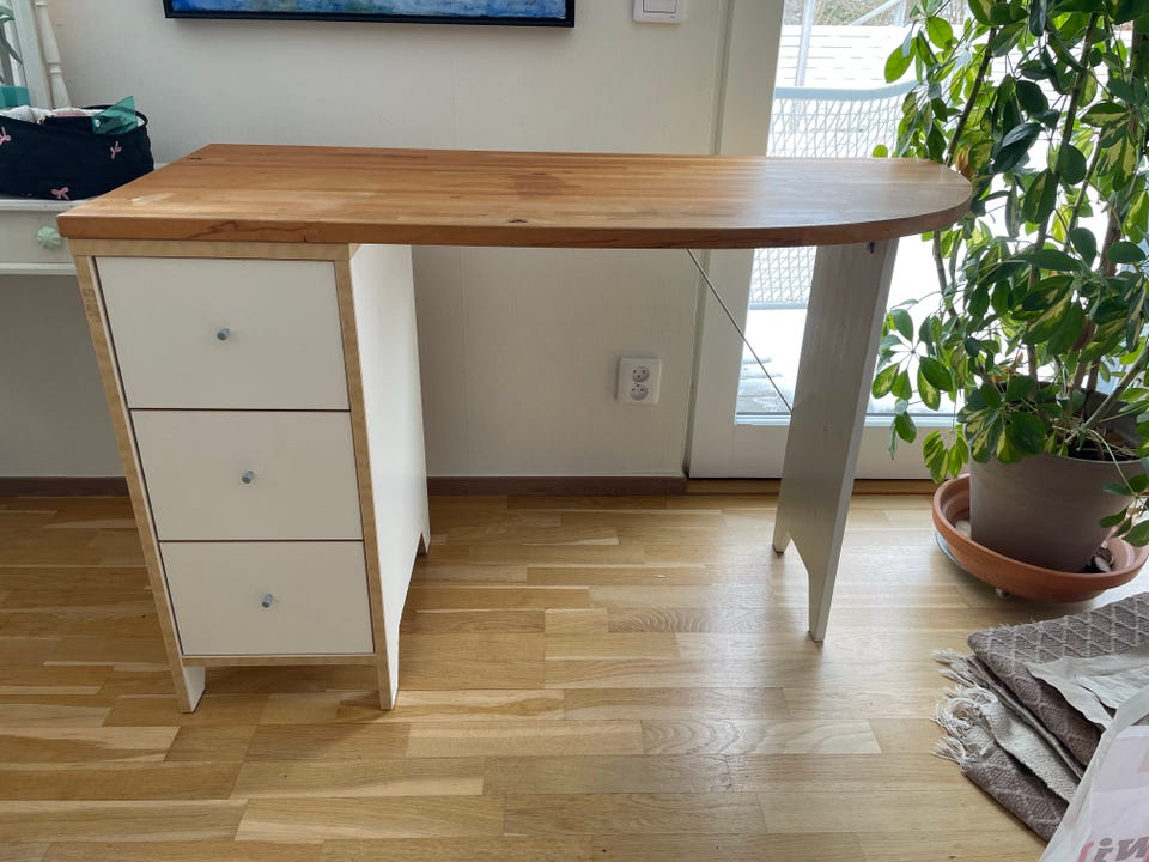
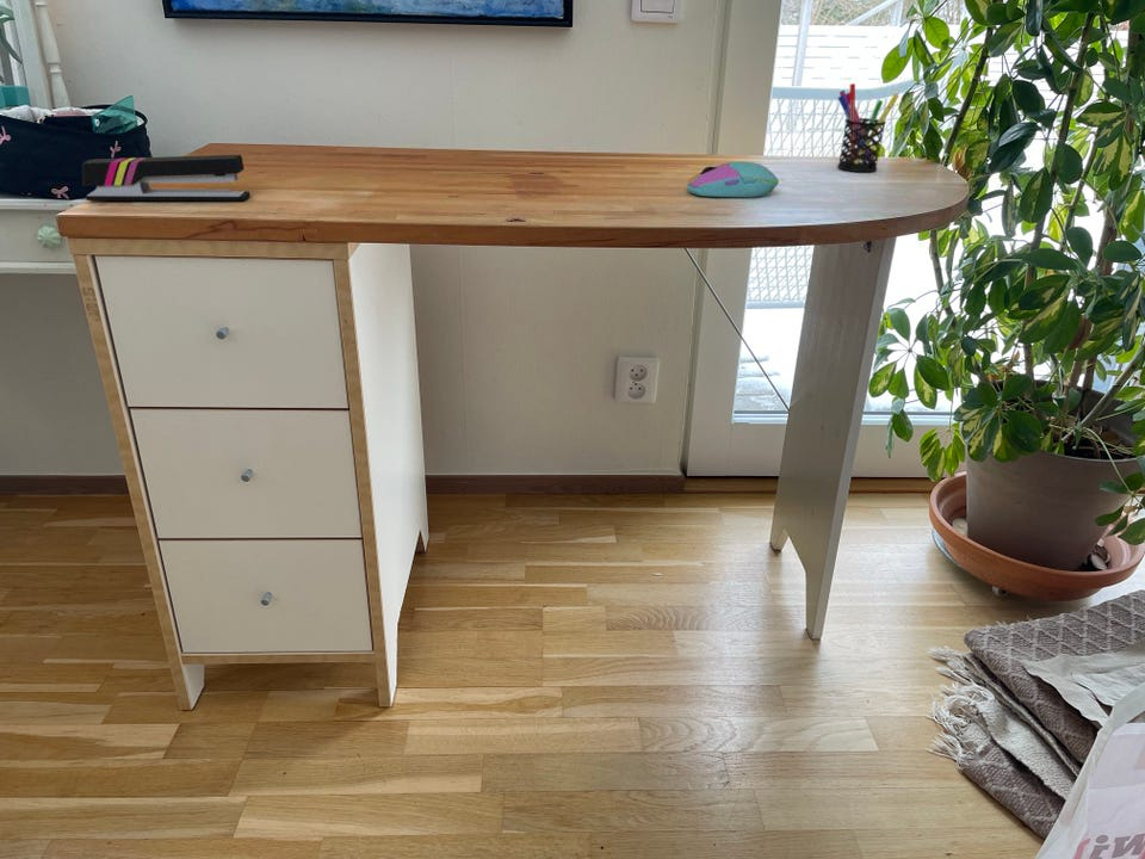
+ computer mouse [686,161,780,198]
+ pen holder [836,82,900,173]
+ stapler [81,154,252,202]
